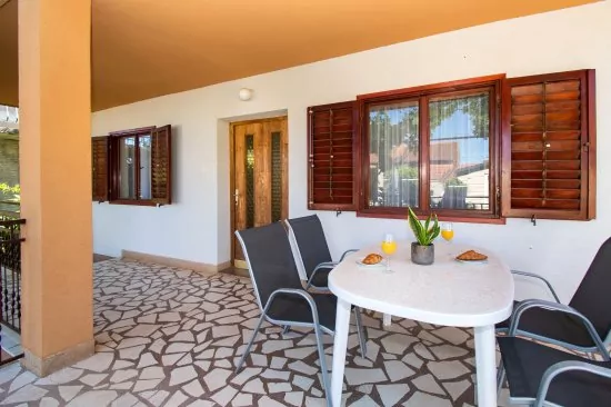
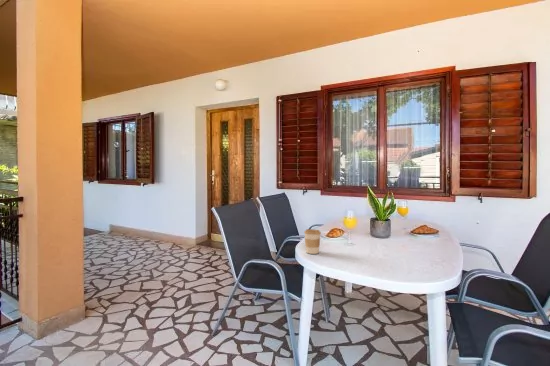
+ coffee cup [303,228,322,255]
